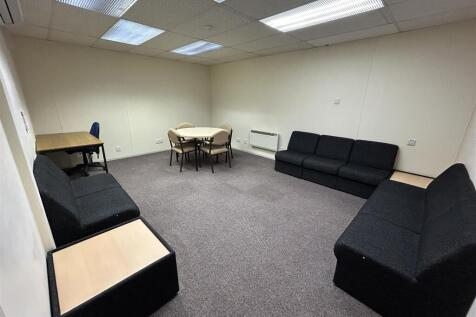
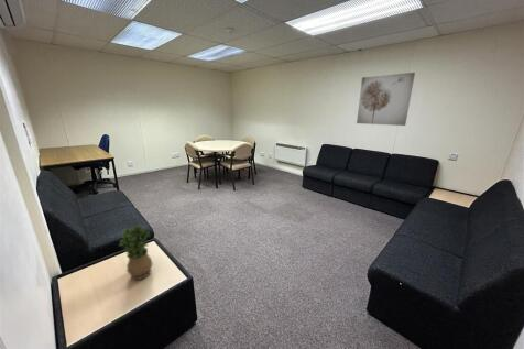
+ potted plant [118,225,154,281]
+ wall art [356,72,416,127]
